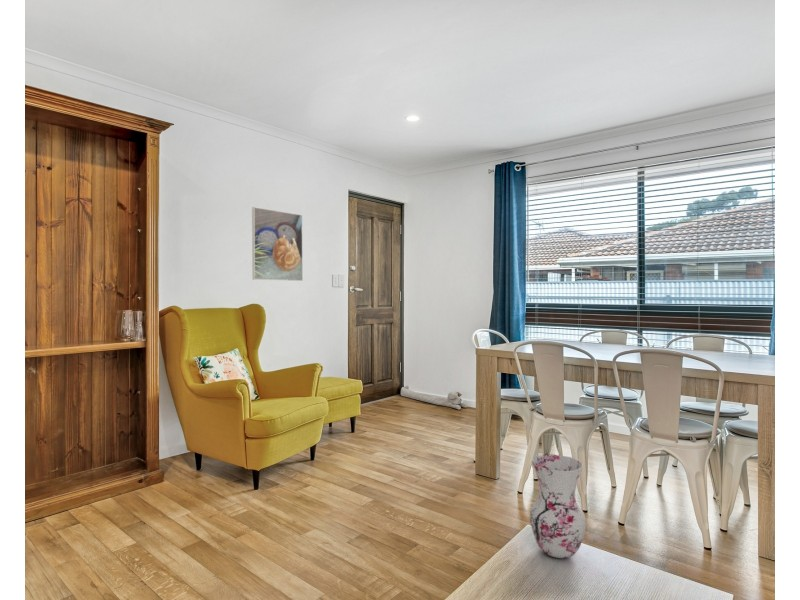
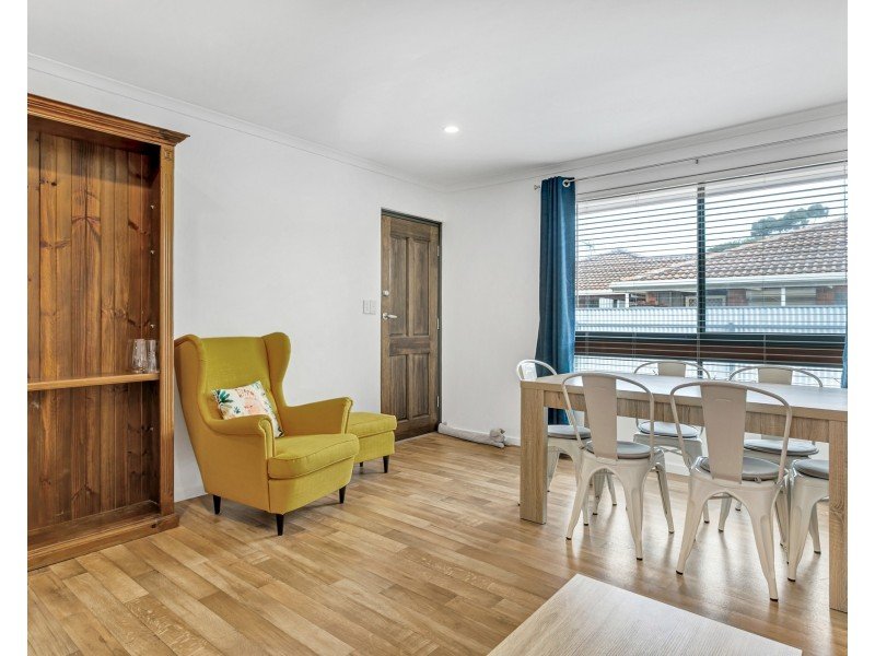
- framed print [251,206,304,282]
- vase [529,453,587,559]
